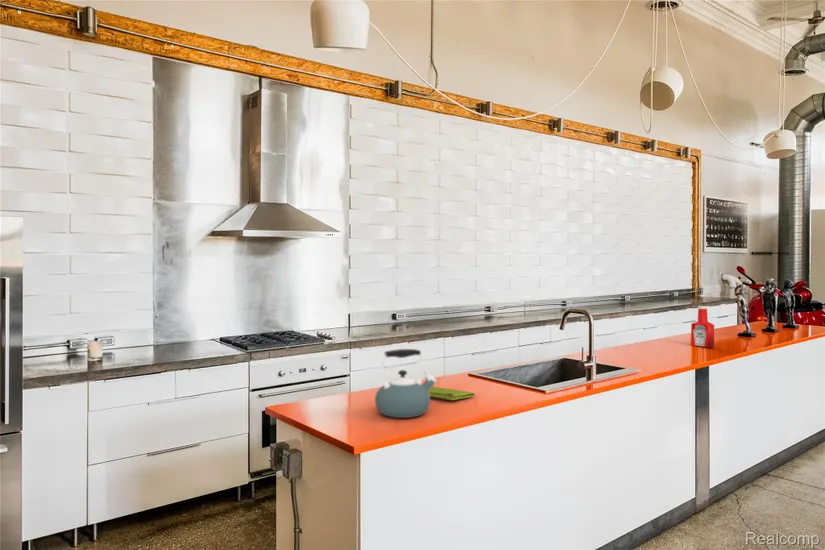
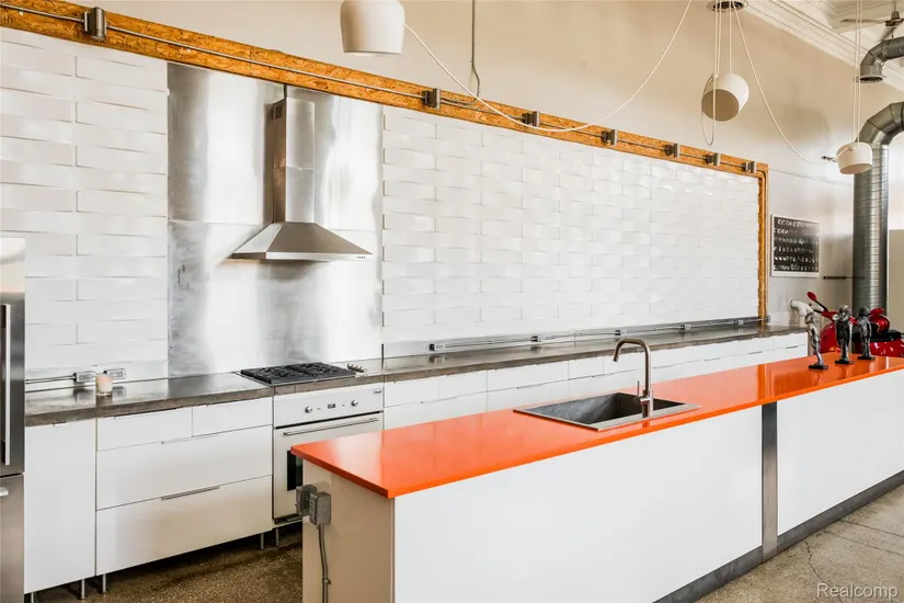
- soap bottle [690,305,715,348]
- dish towel [421,383,476,401]
- kettle [374,348,438,419]
